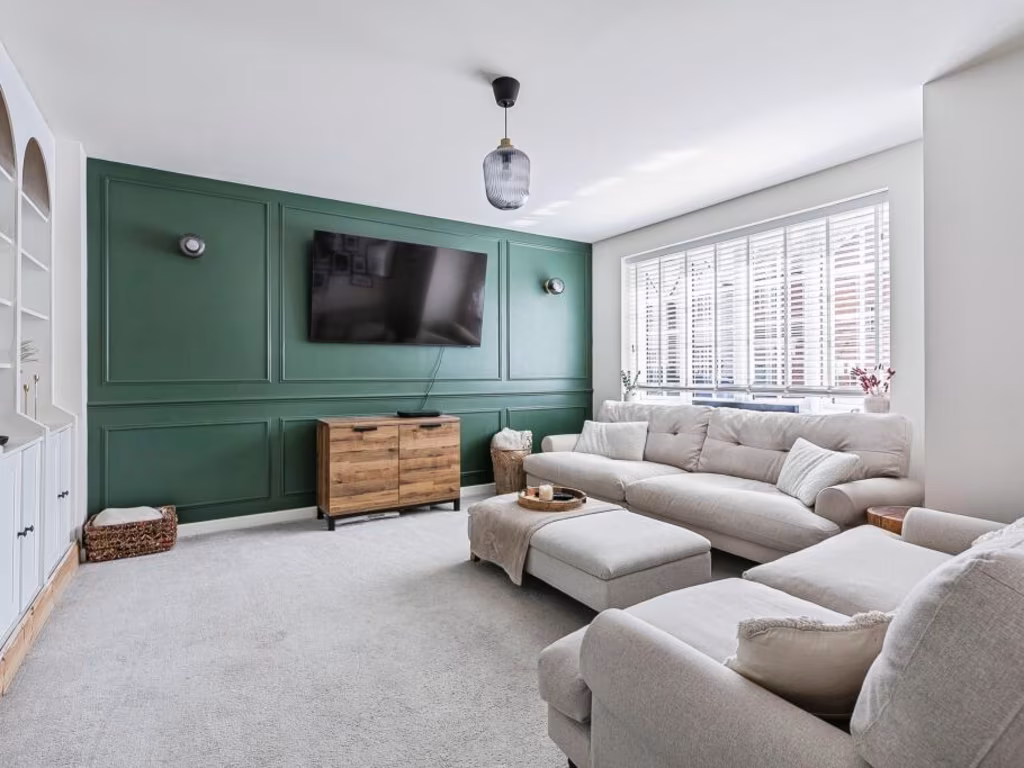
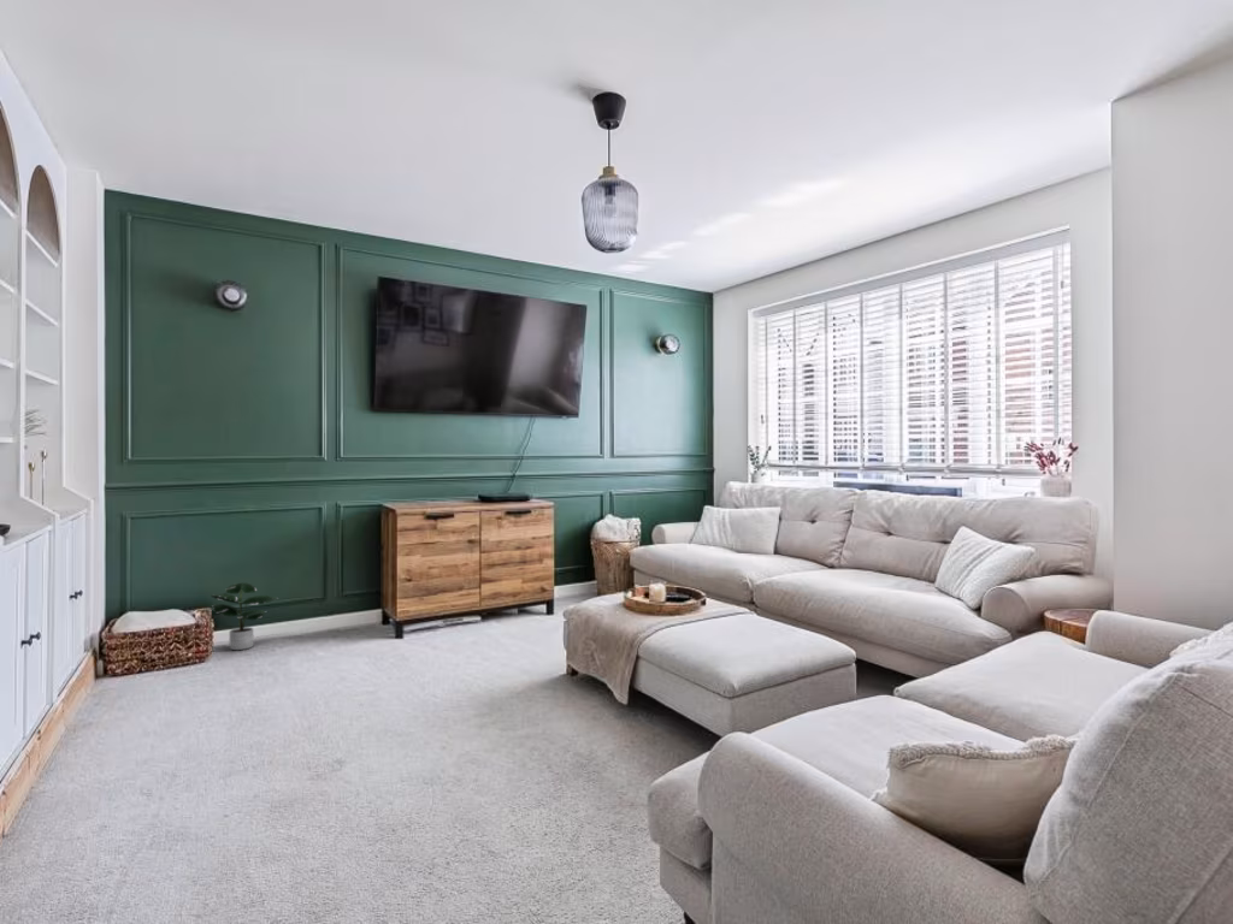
+ potted plant [210,581,279,651]
